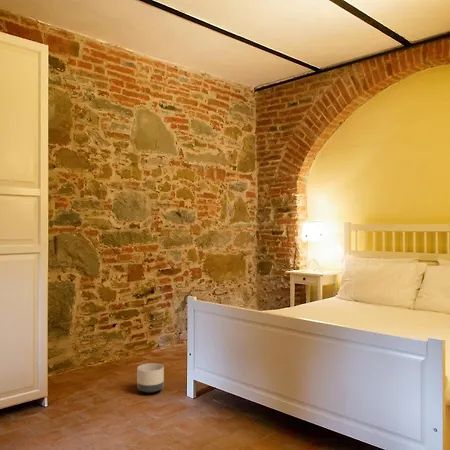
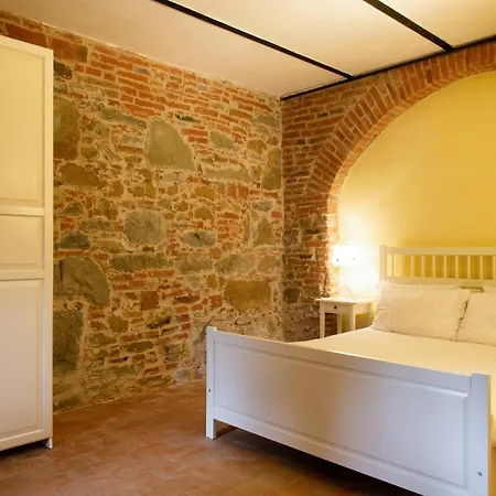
- planter [136,362,165,394]
